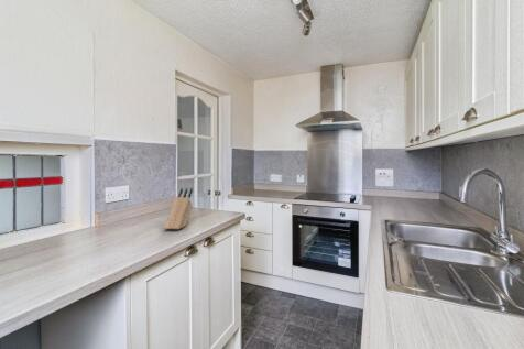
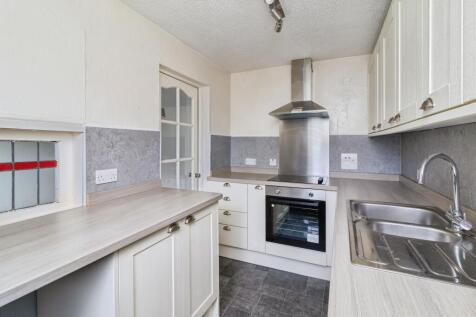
- knife block [162,187,194,230]
